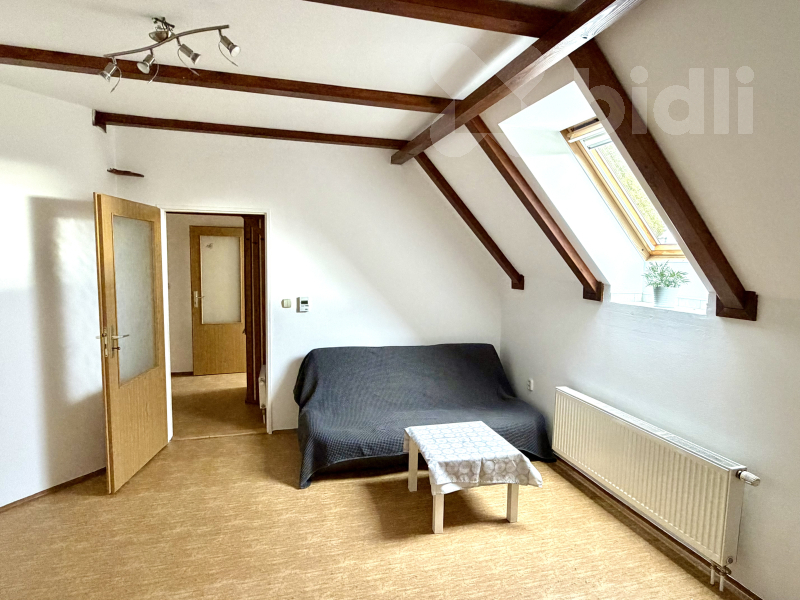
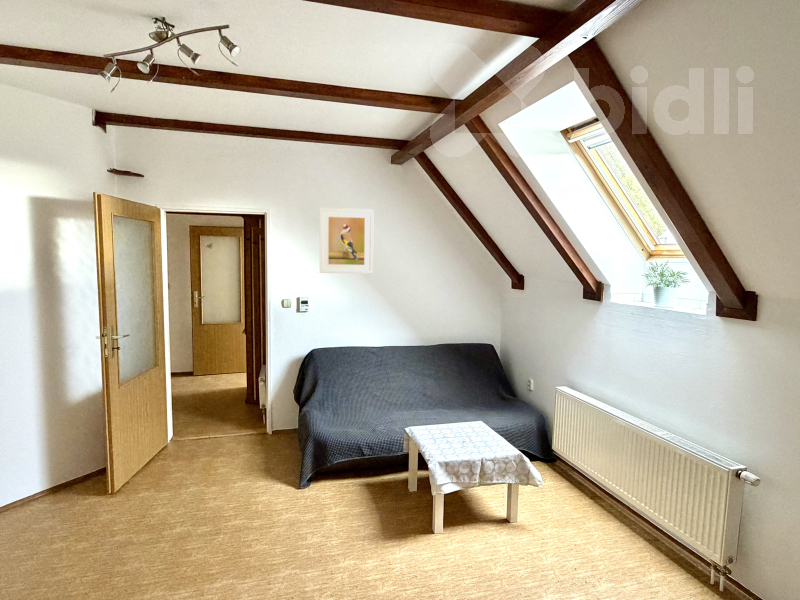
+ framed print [319,207,375,275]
